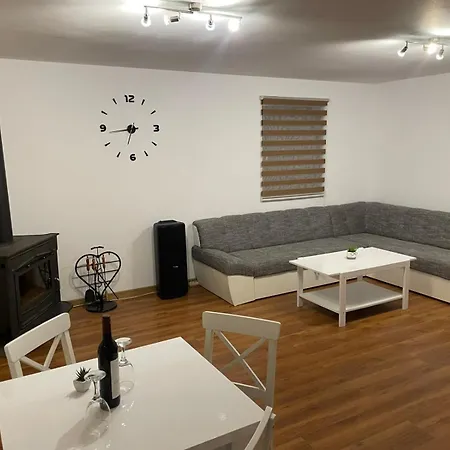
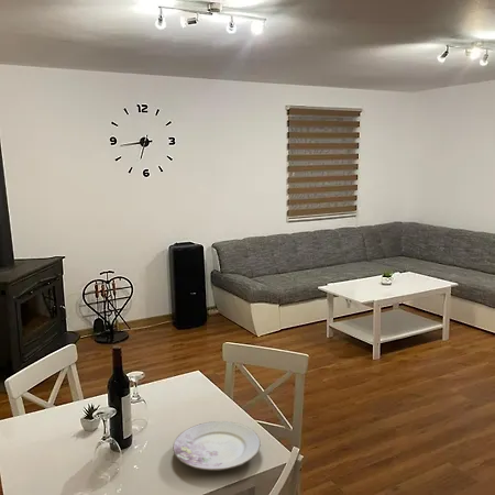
+ plate [172,420,262,472]
